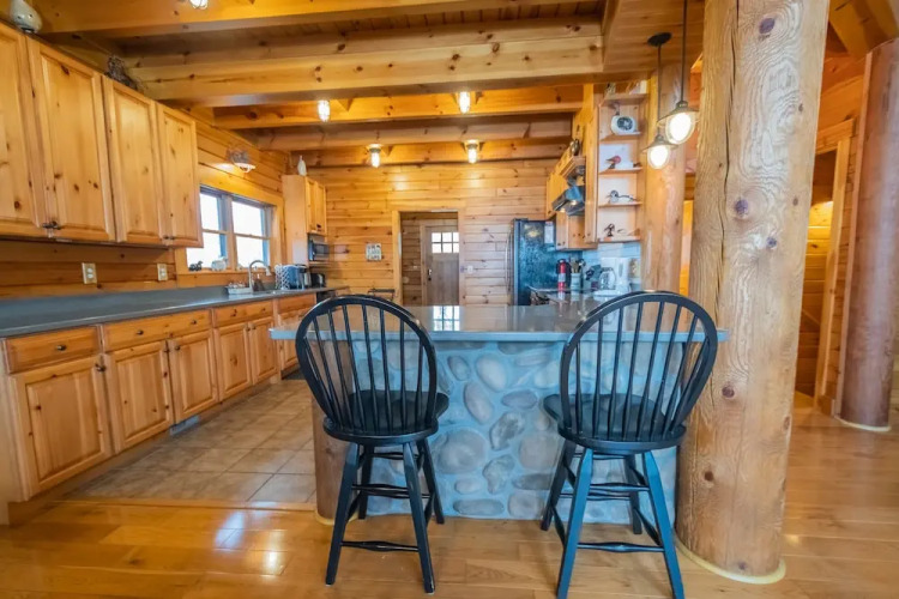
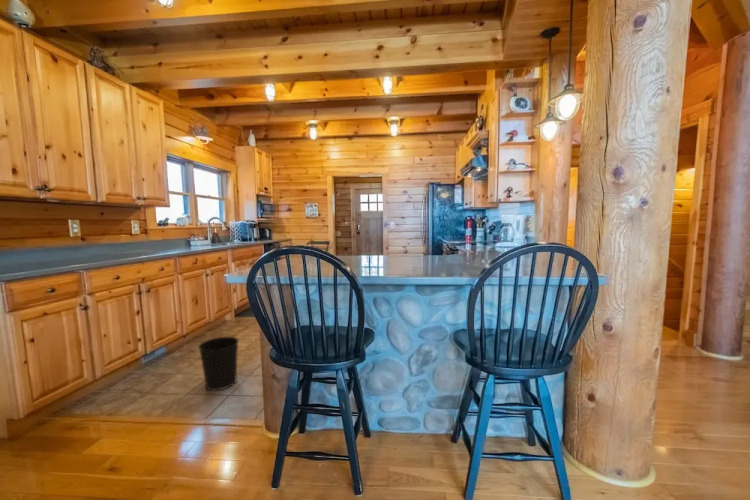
+ wastebasket [197,336,240,392]
